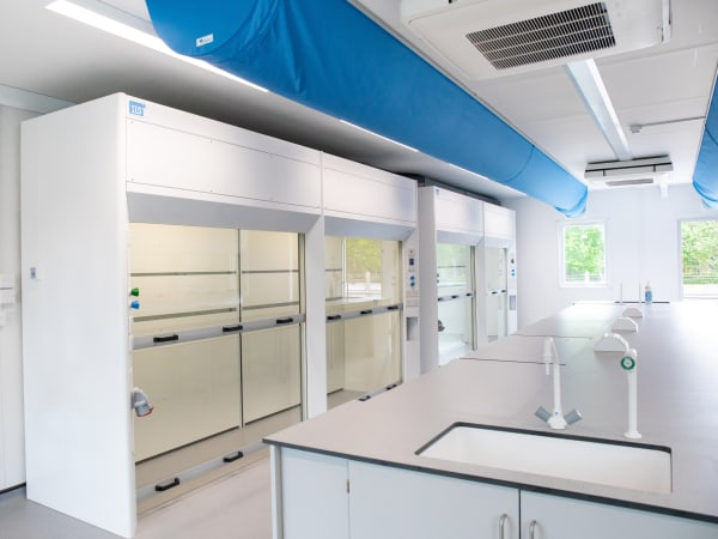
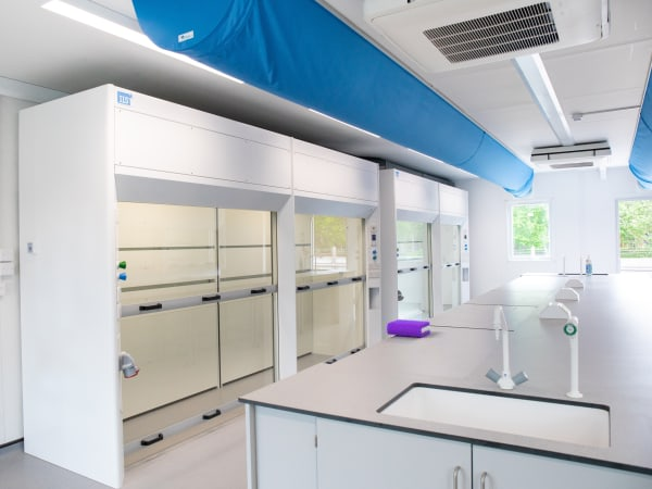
+ book [386,318,431,338]
